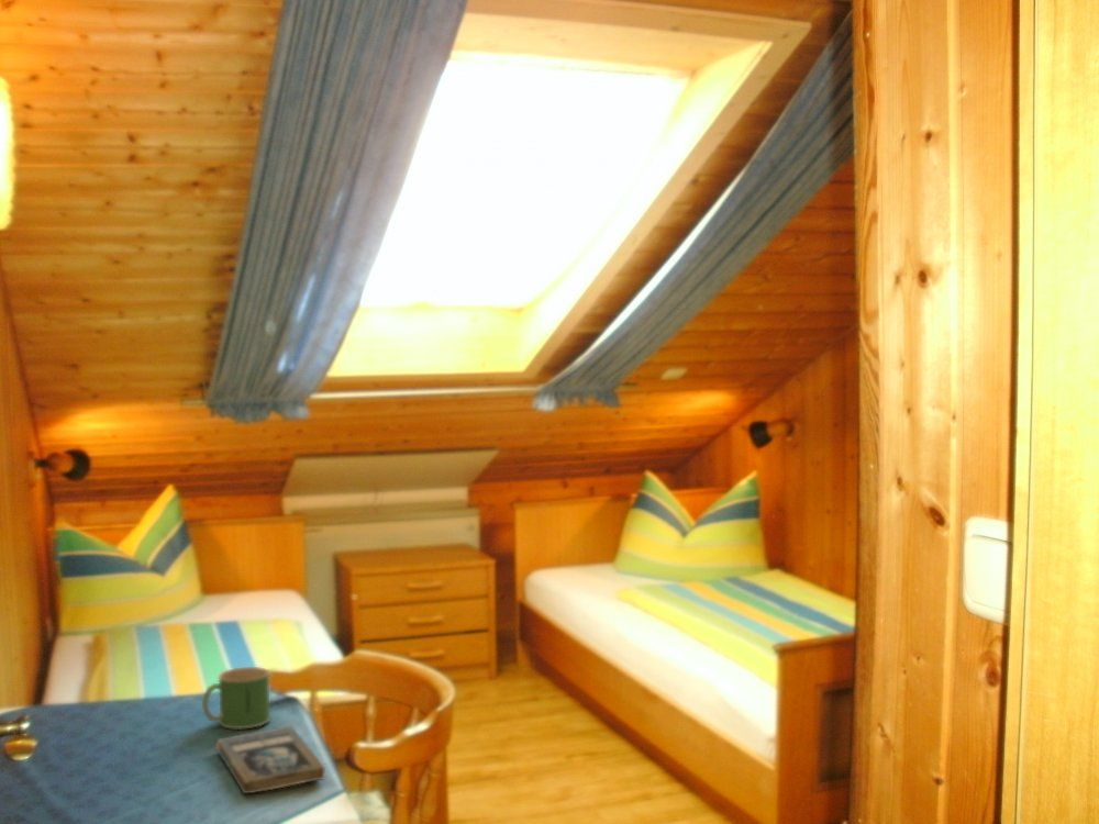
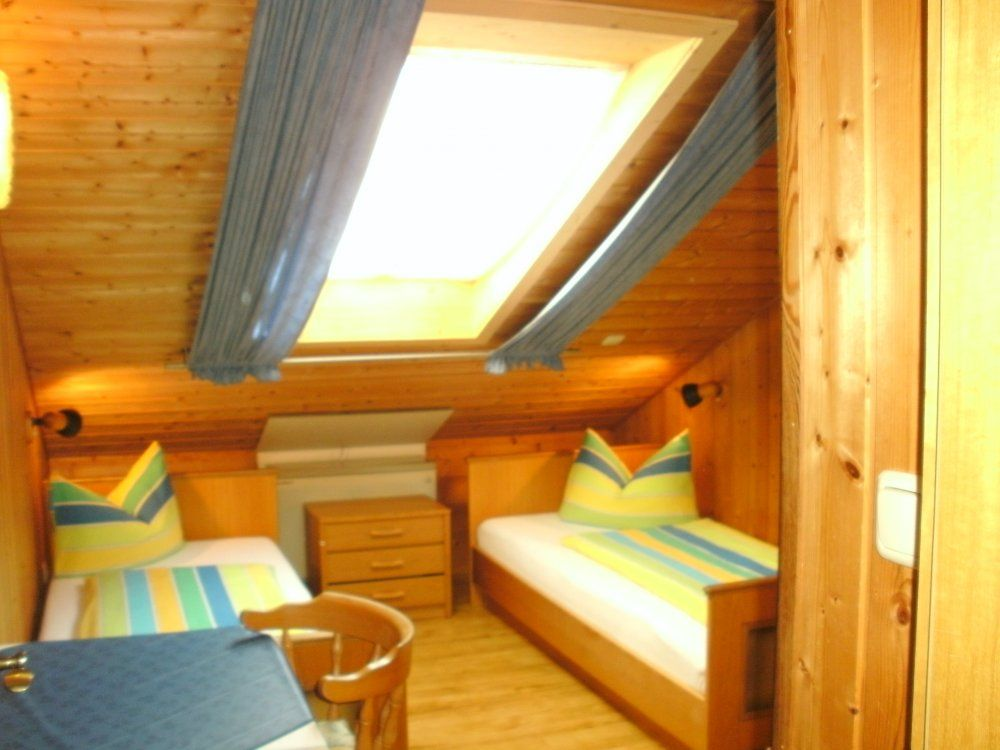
- book [214,724,326,794]
- mug [201,666,271,731]
